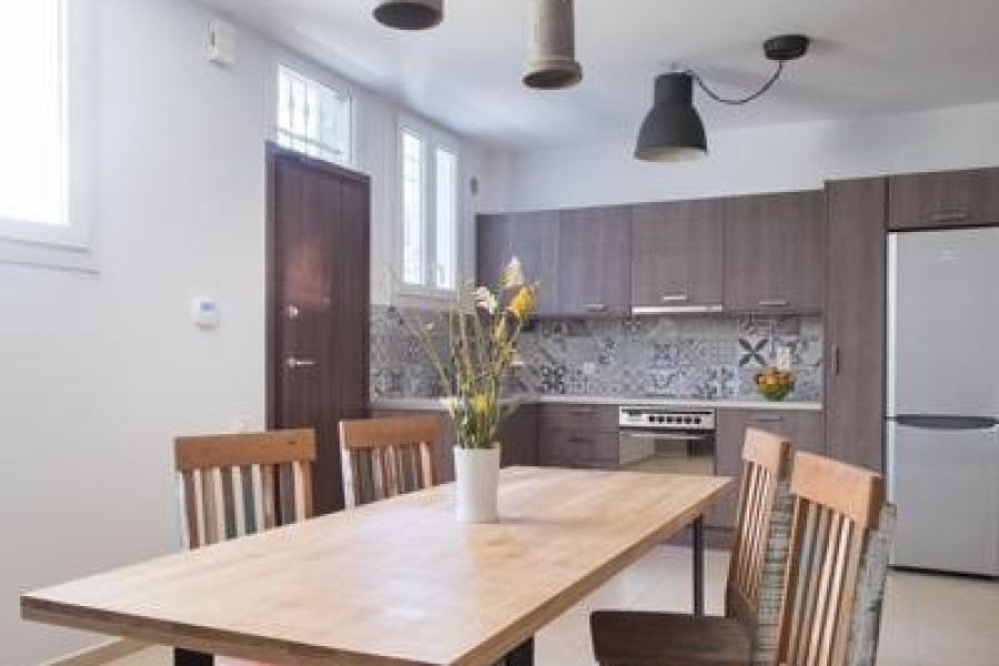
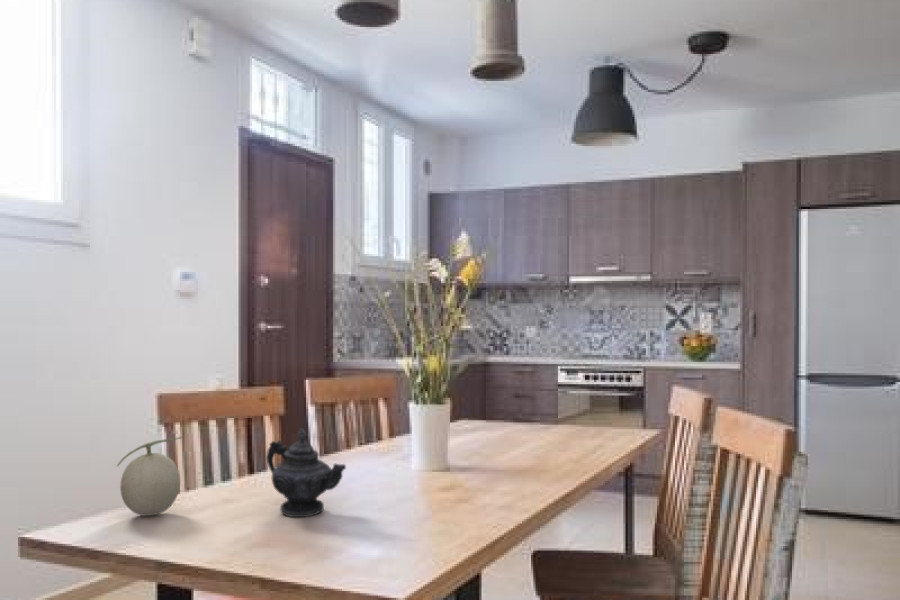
+ fruit [116,436,183,517]
+ teapot [265,427,347,518]
